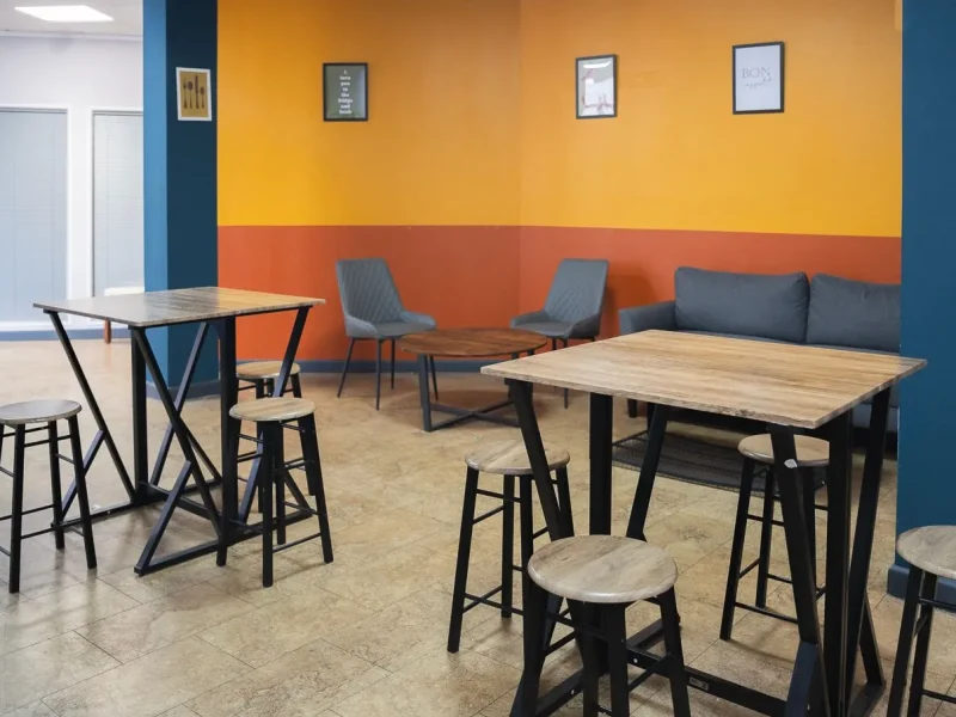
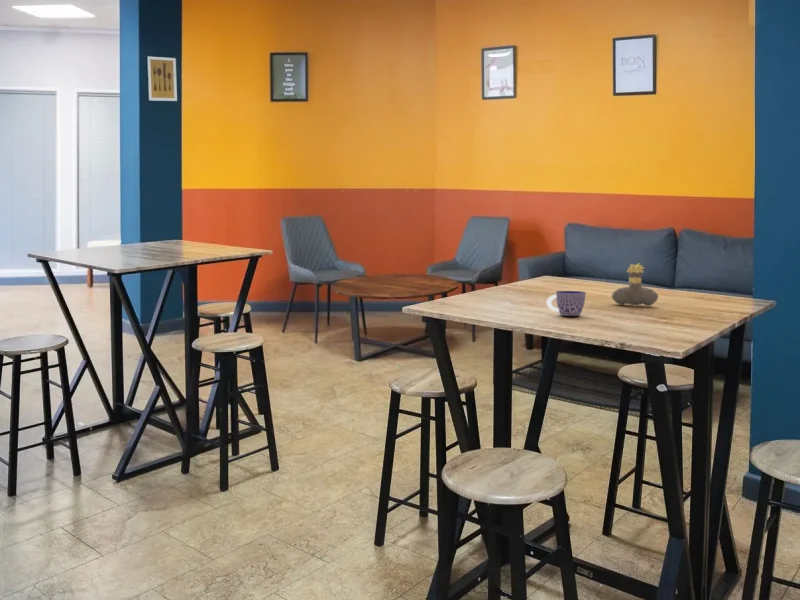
+ bust sculpture [611,262,659,307]
+ cup [545,290,587,317]
